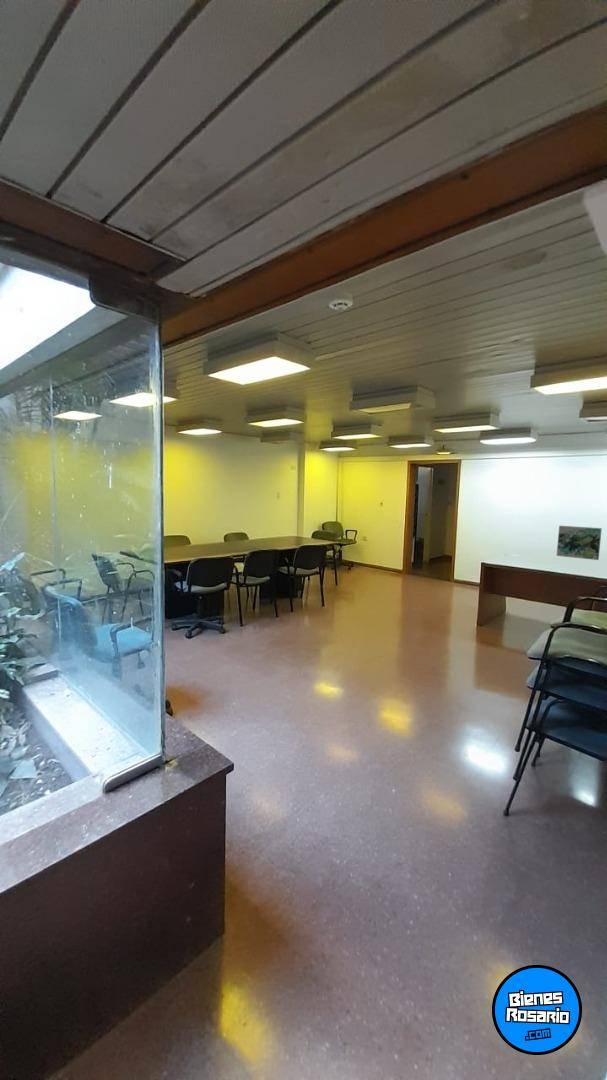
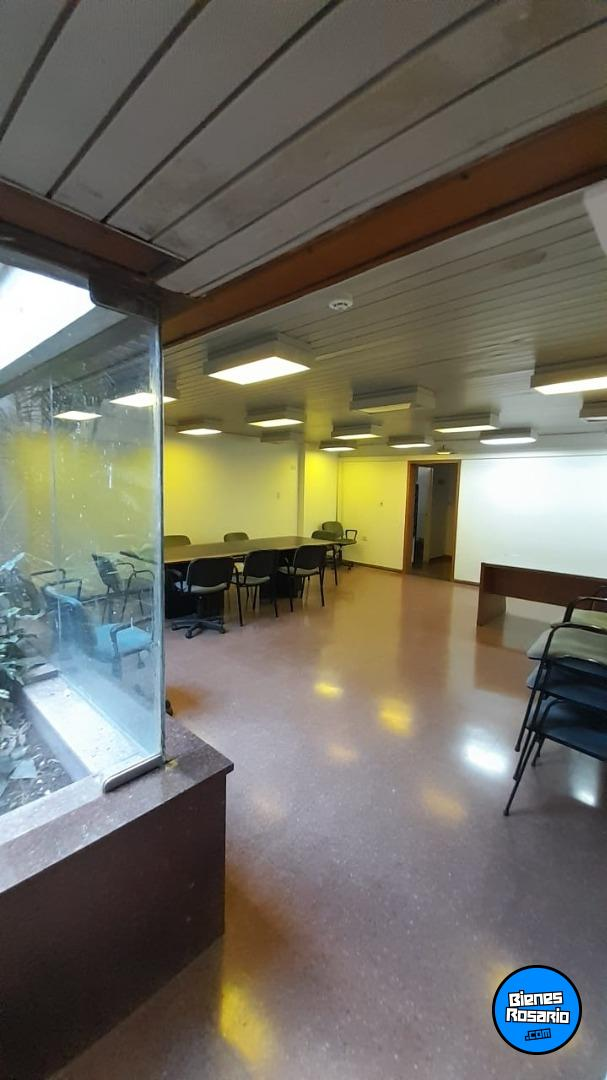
- wall art [556,525,603,561]
